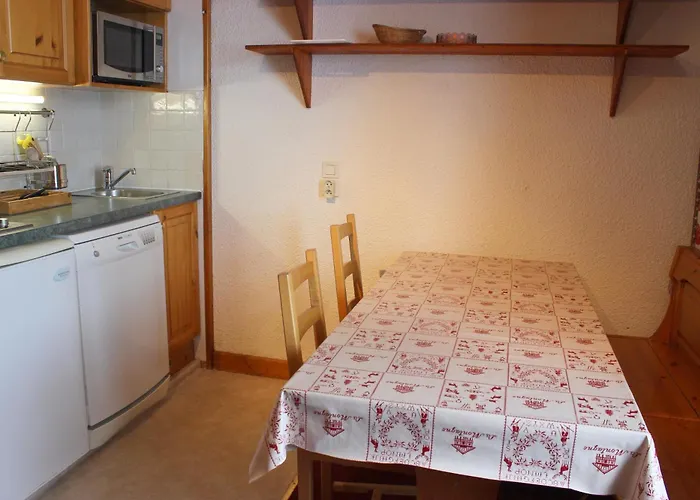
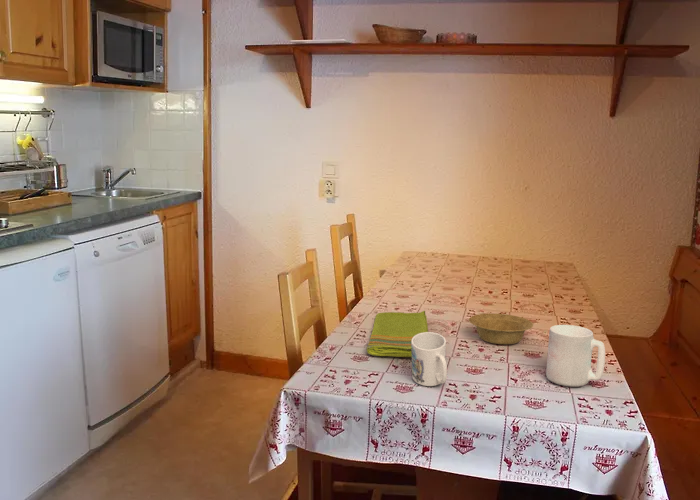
+ mug [545,324,606,388]
+ dish towel [366,310,429,358]
+ mug [411,331,448,387]
+ bowl [468,313,534,345]
